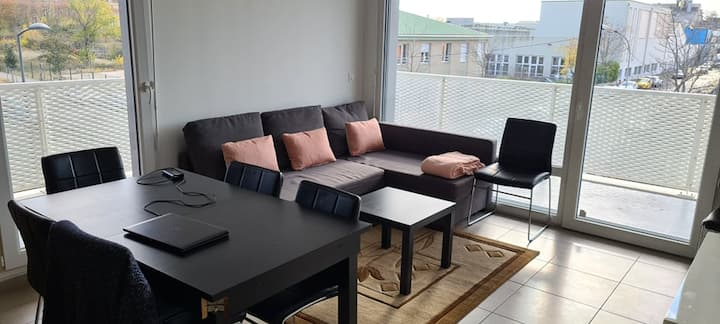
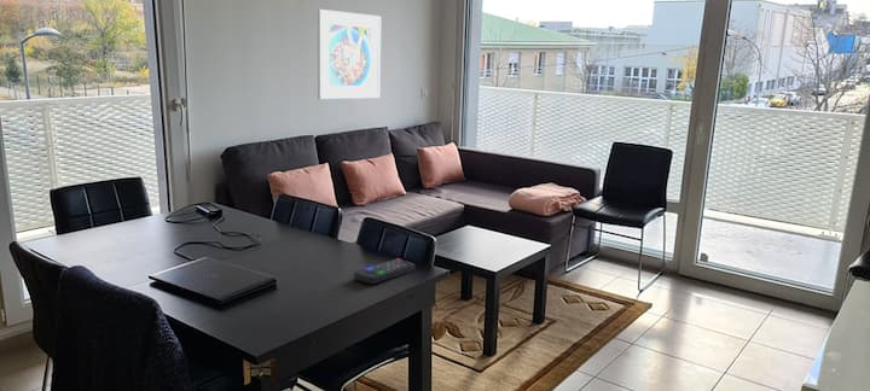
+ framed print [317,8,382,100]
+ remote control [353,258,416,285]
